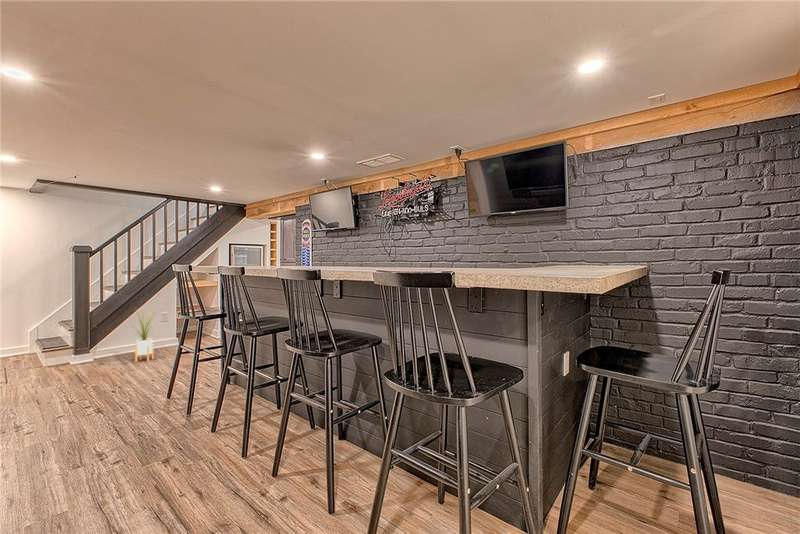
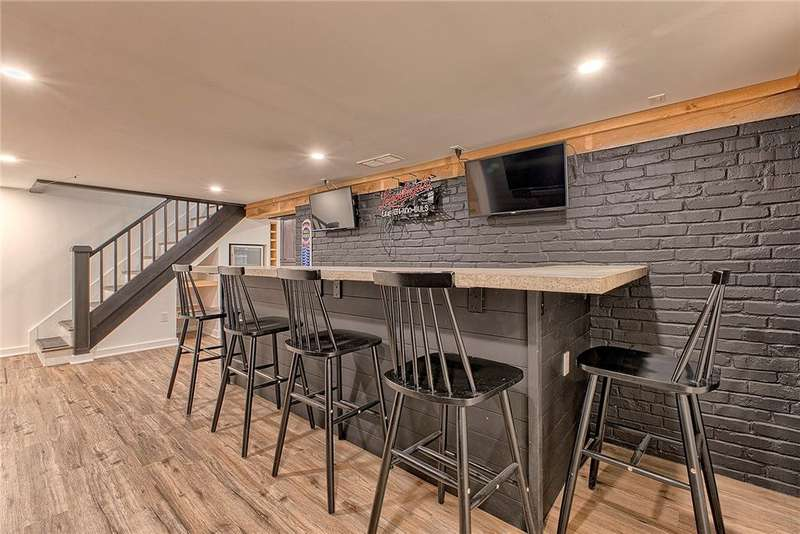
- house plant [124,305,161,363]
